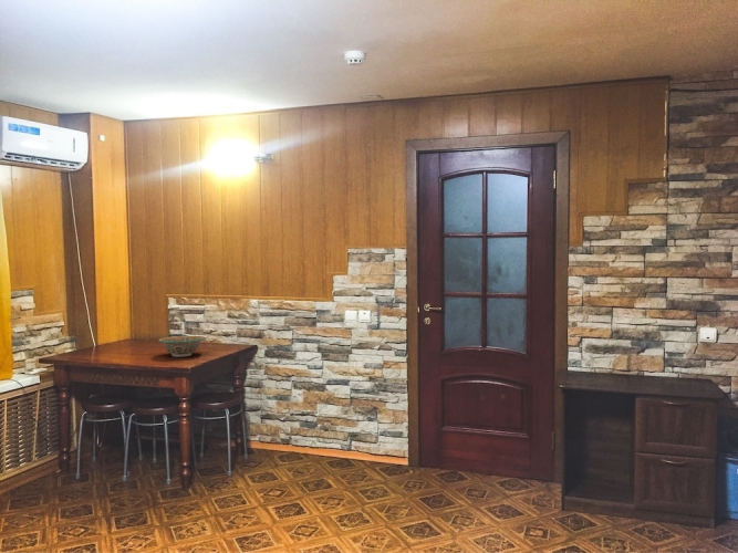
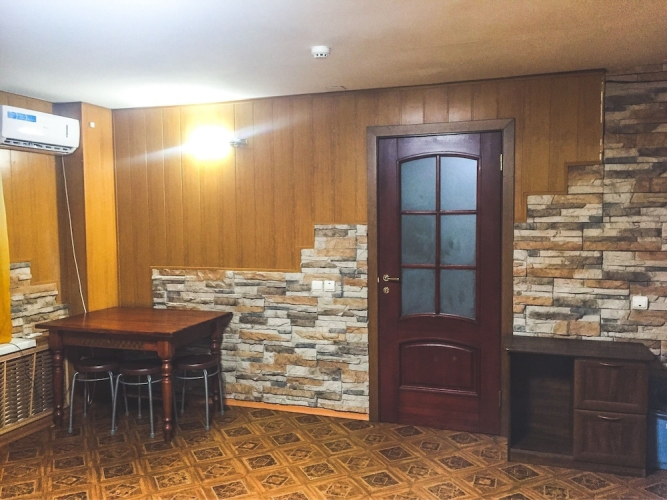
- bowl [157,335,206,358]
